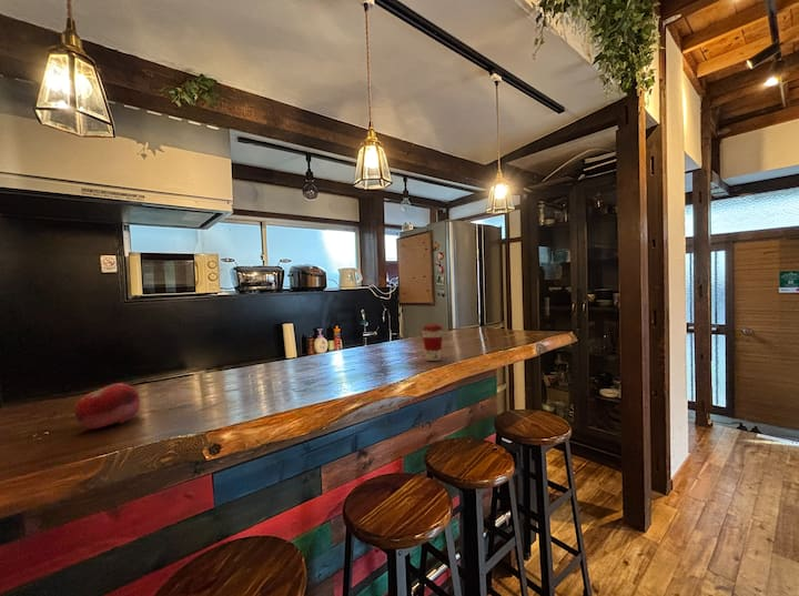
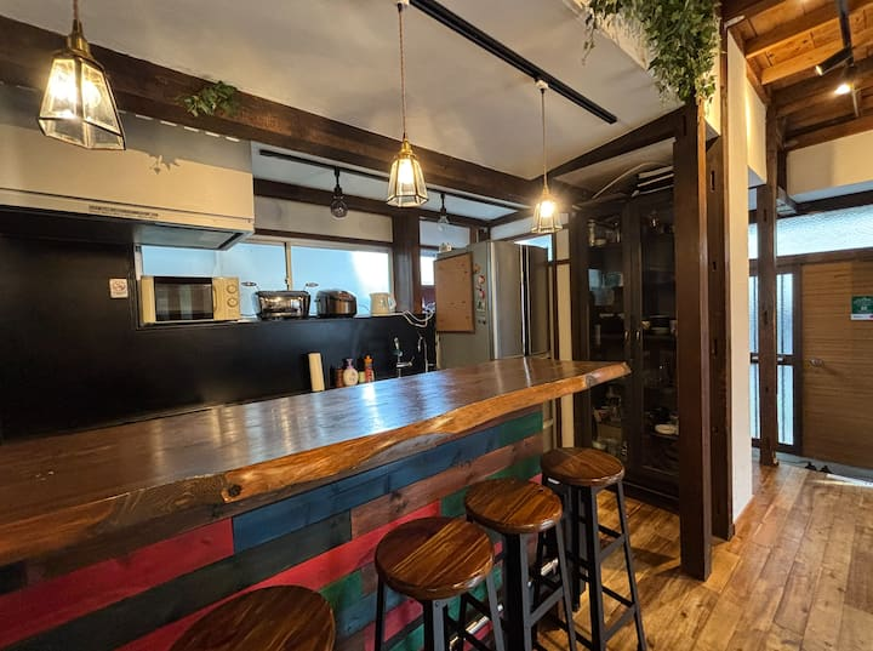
- coffee cup [421,323,444,362]
- fruit [73,382,141,431]
